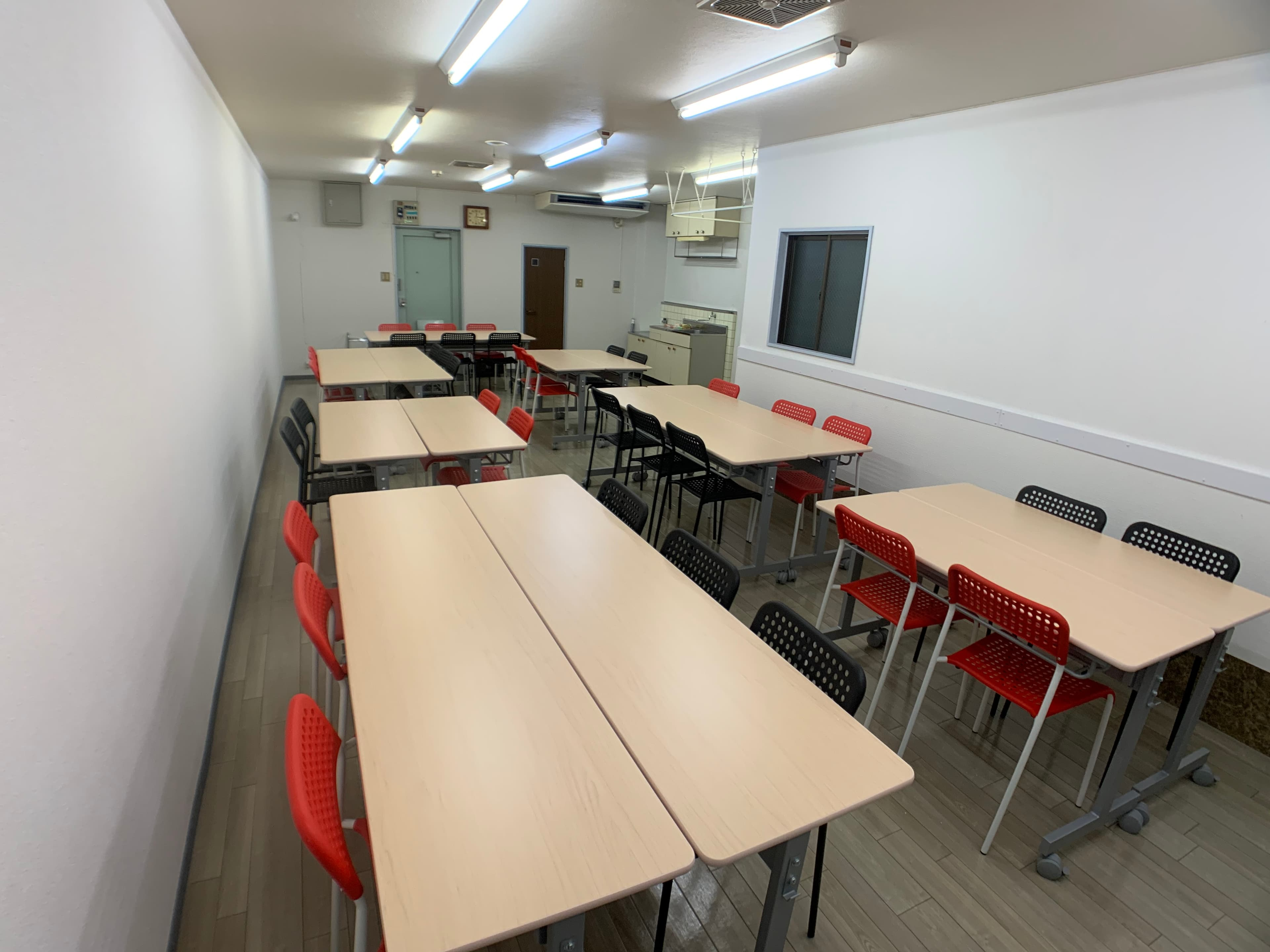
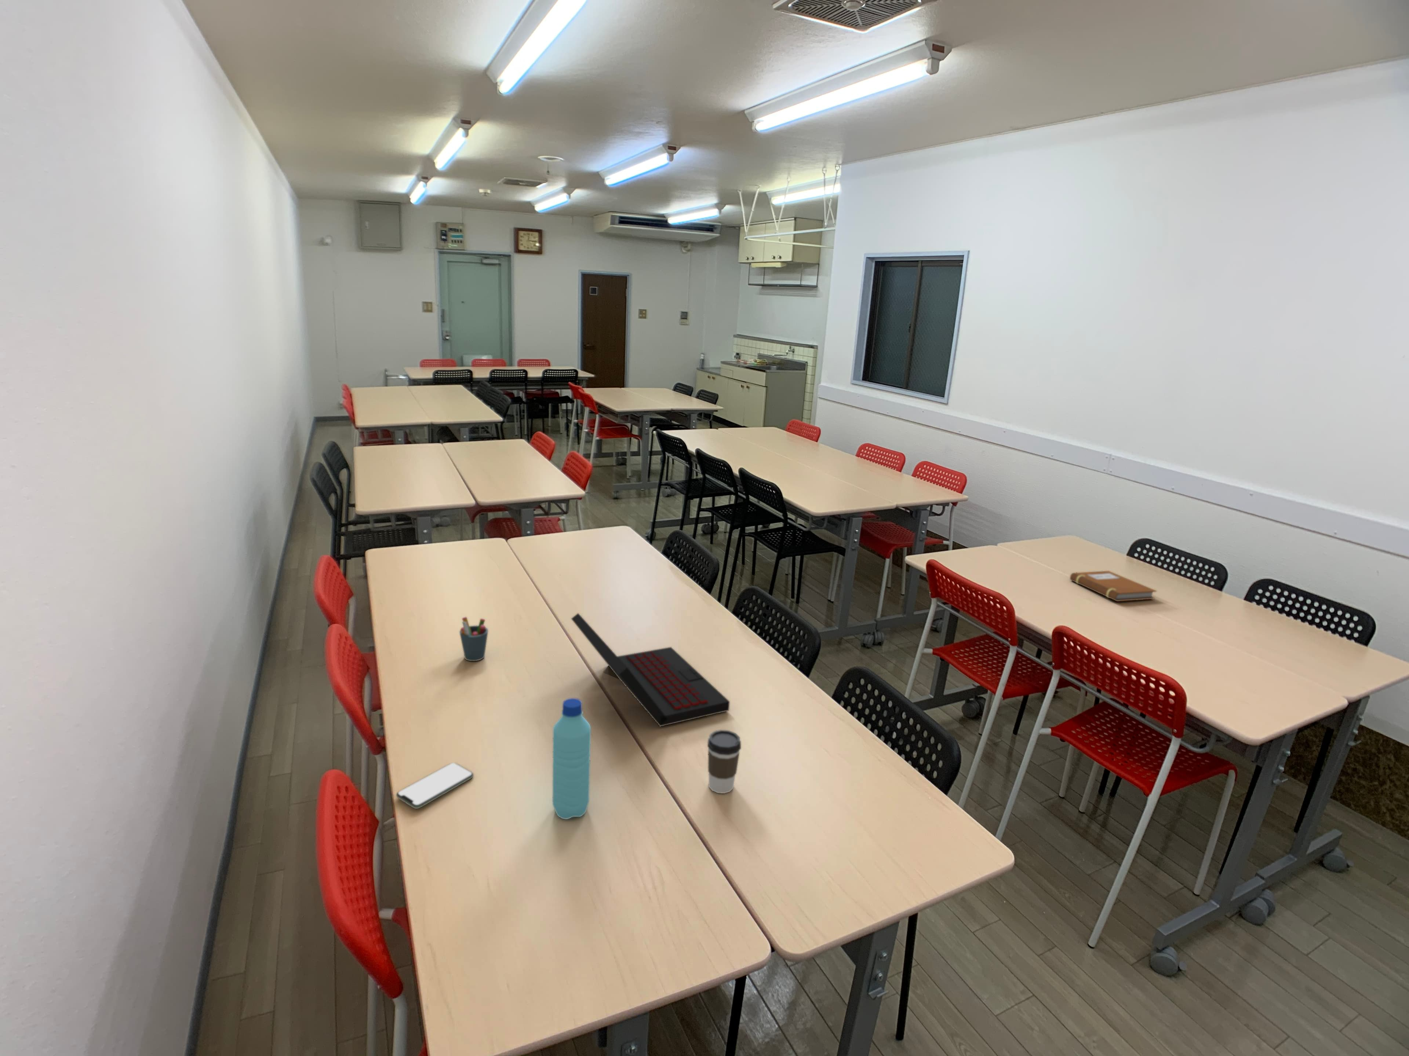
+ smartphone [396,762,474,810]
+ water bottle [551,698,591,820]
+ notebook [1070,570,1157,601]
+ laptop [570,612,730,727]
+ pen holder [459,617,489,661]
+ coffee cup [707,729,741,794]
